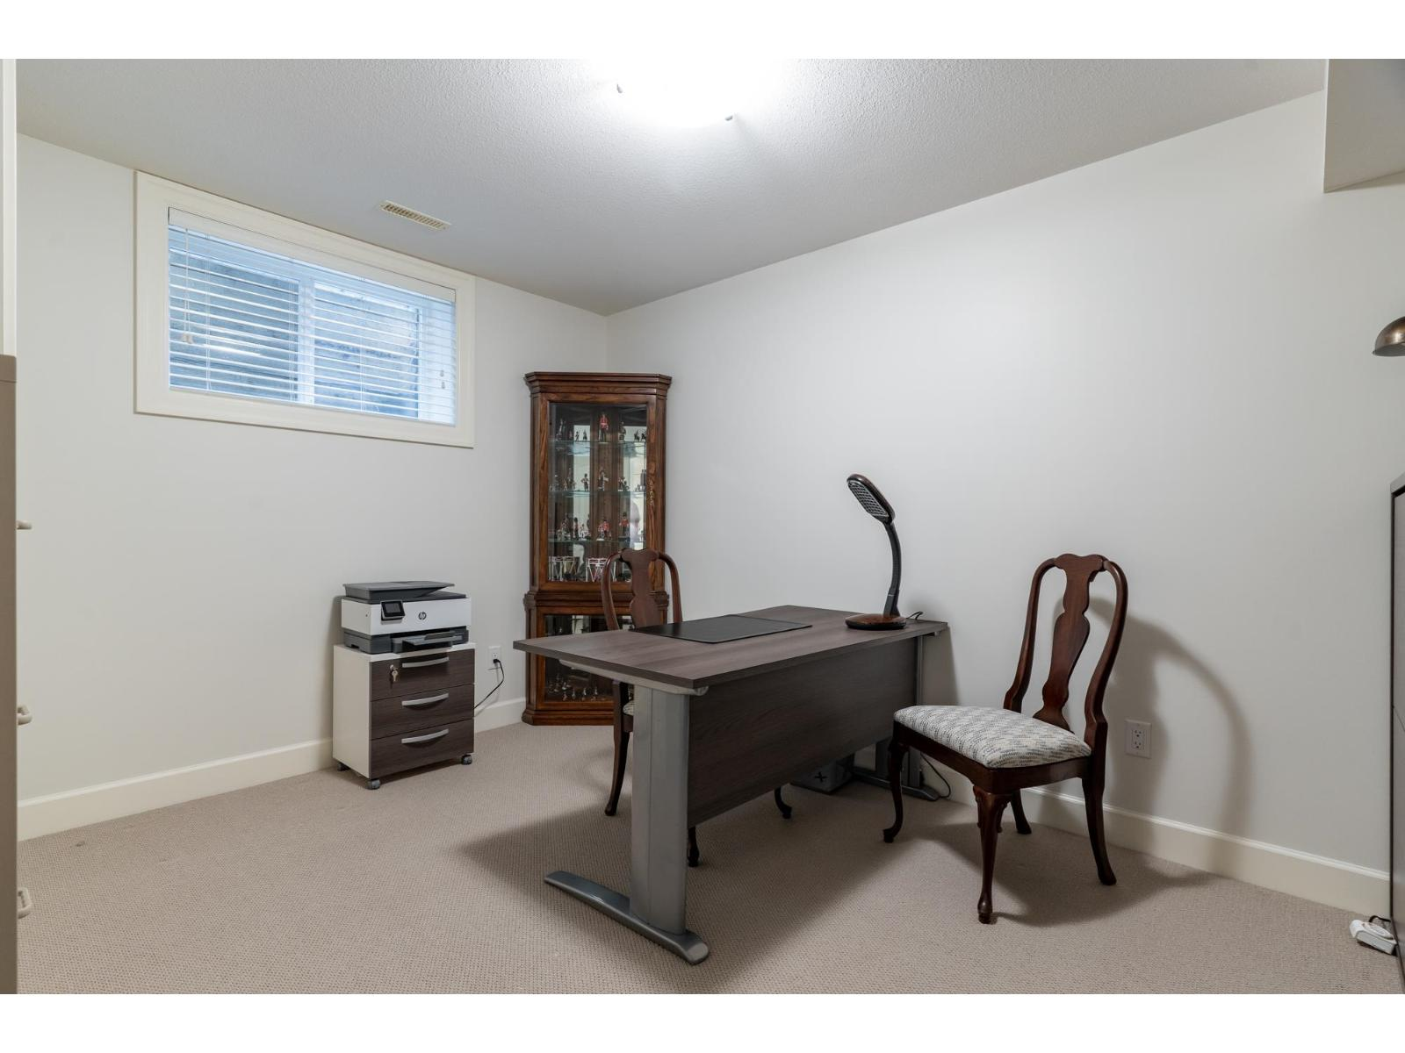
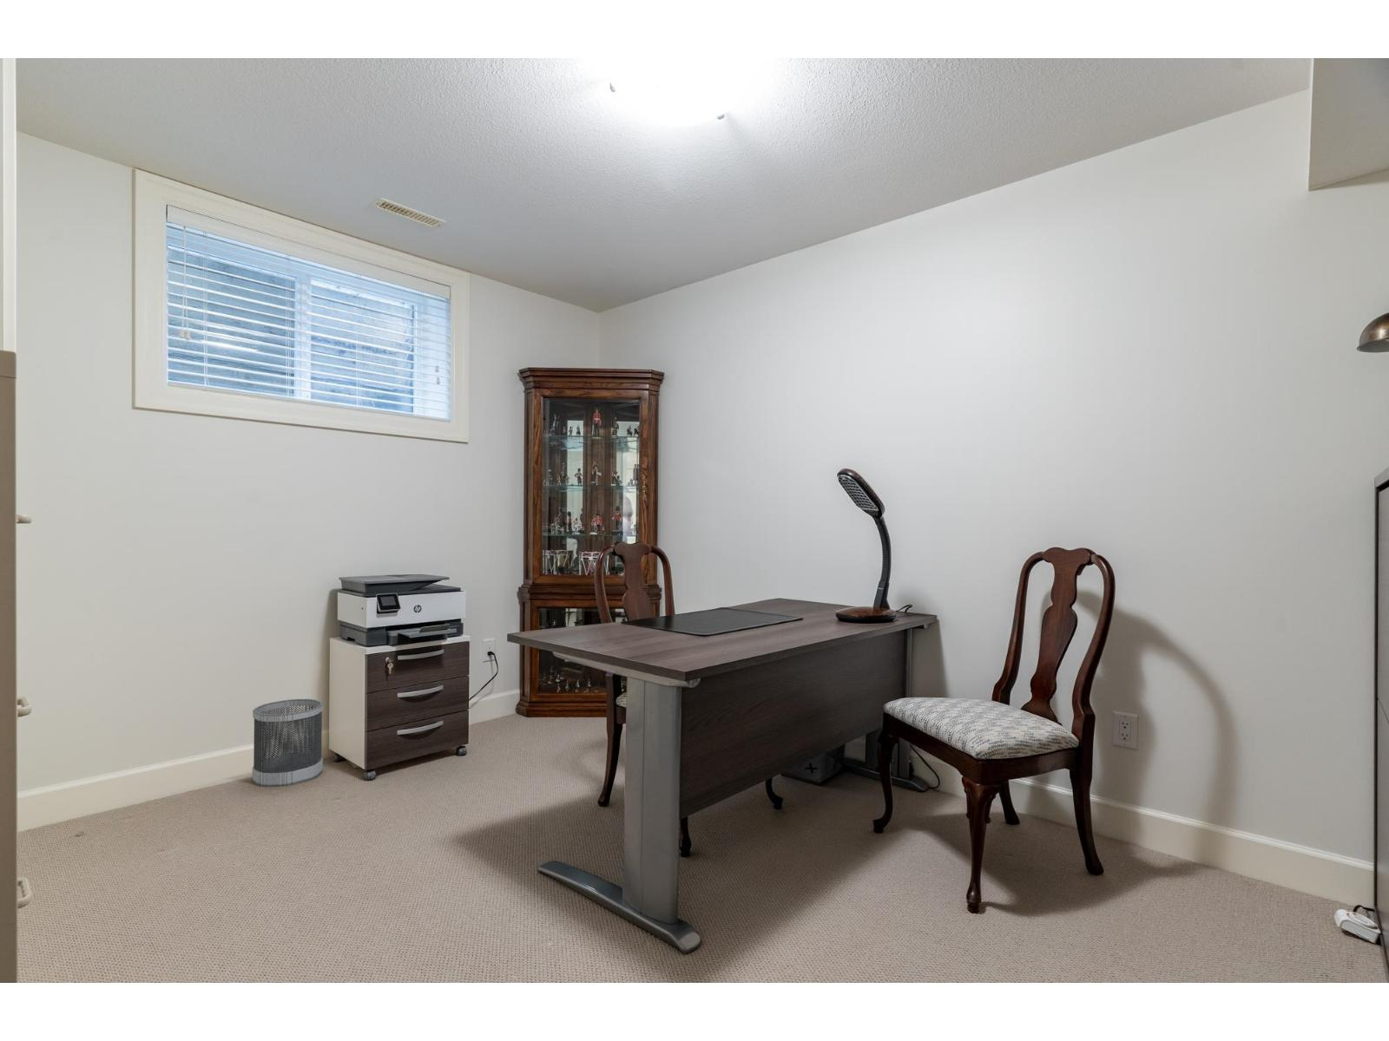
+ wastebasket [252,699,324,787]
